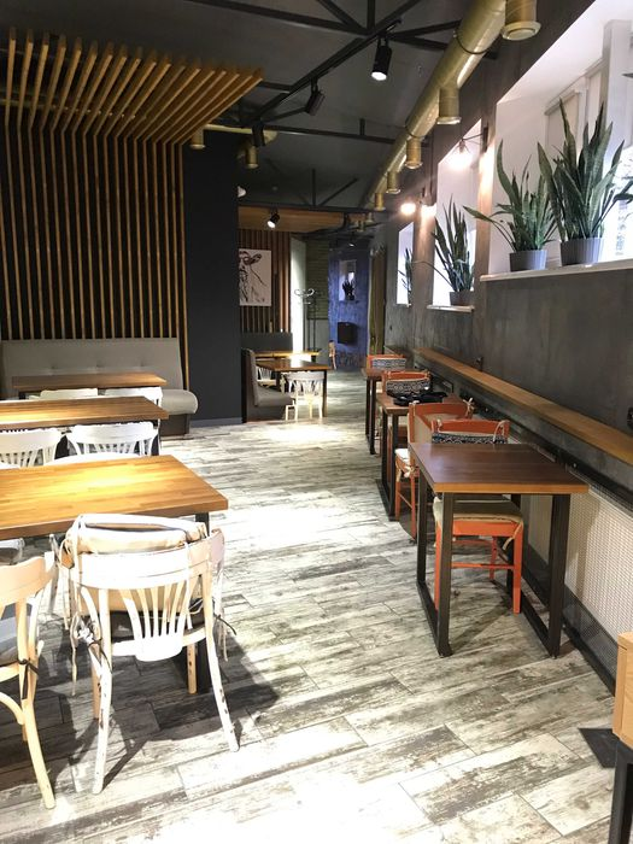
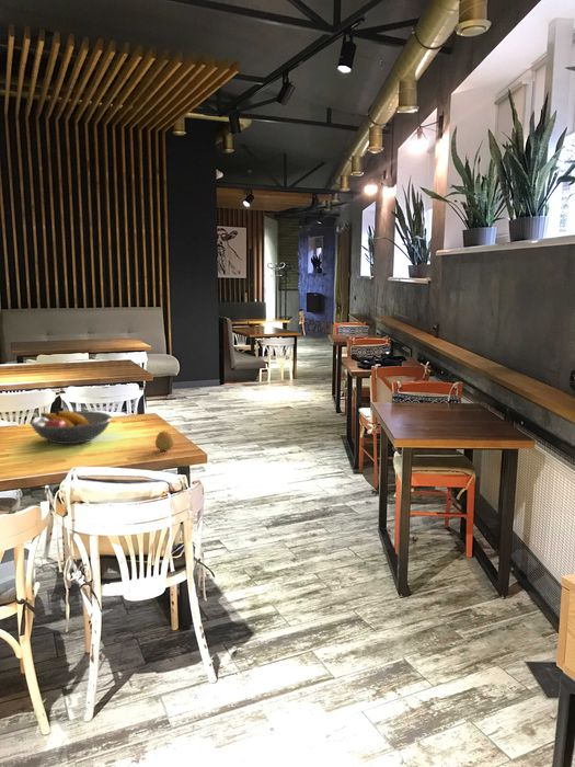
+ fruit bowl [28,410,113,445]
+ fruit [154,431,175,451]
